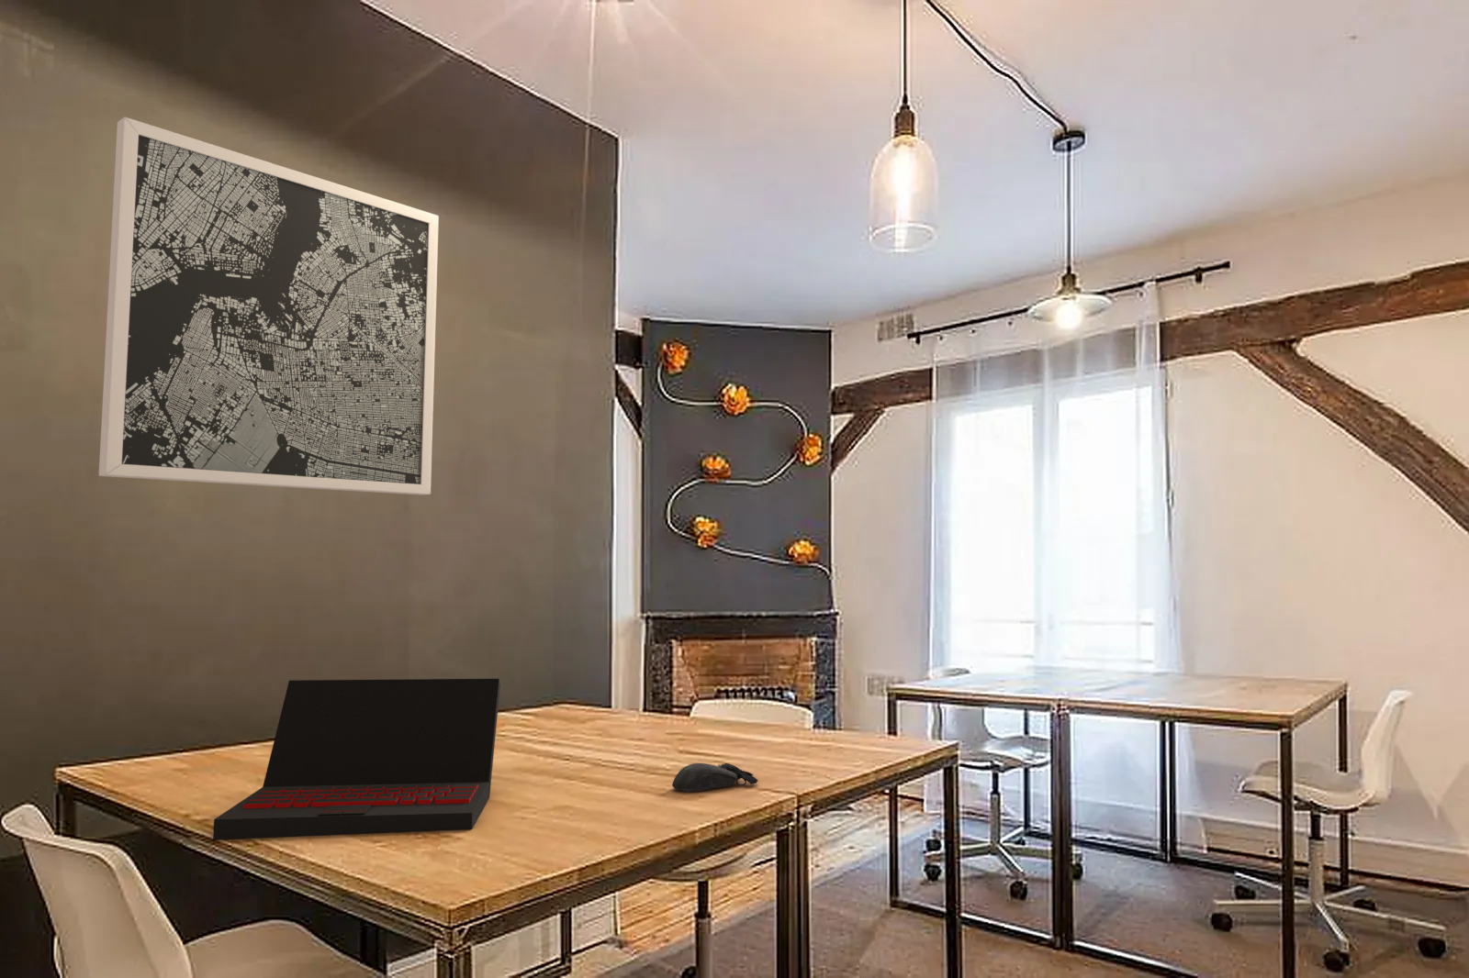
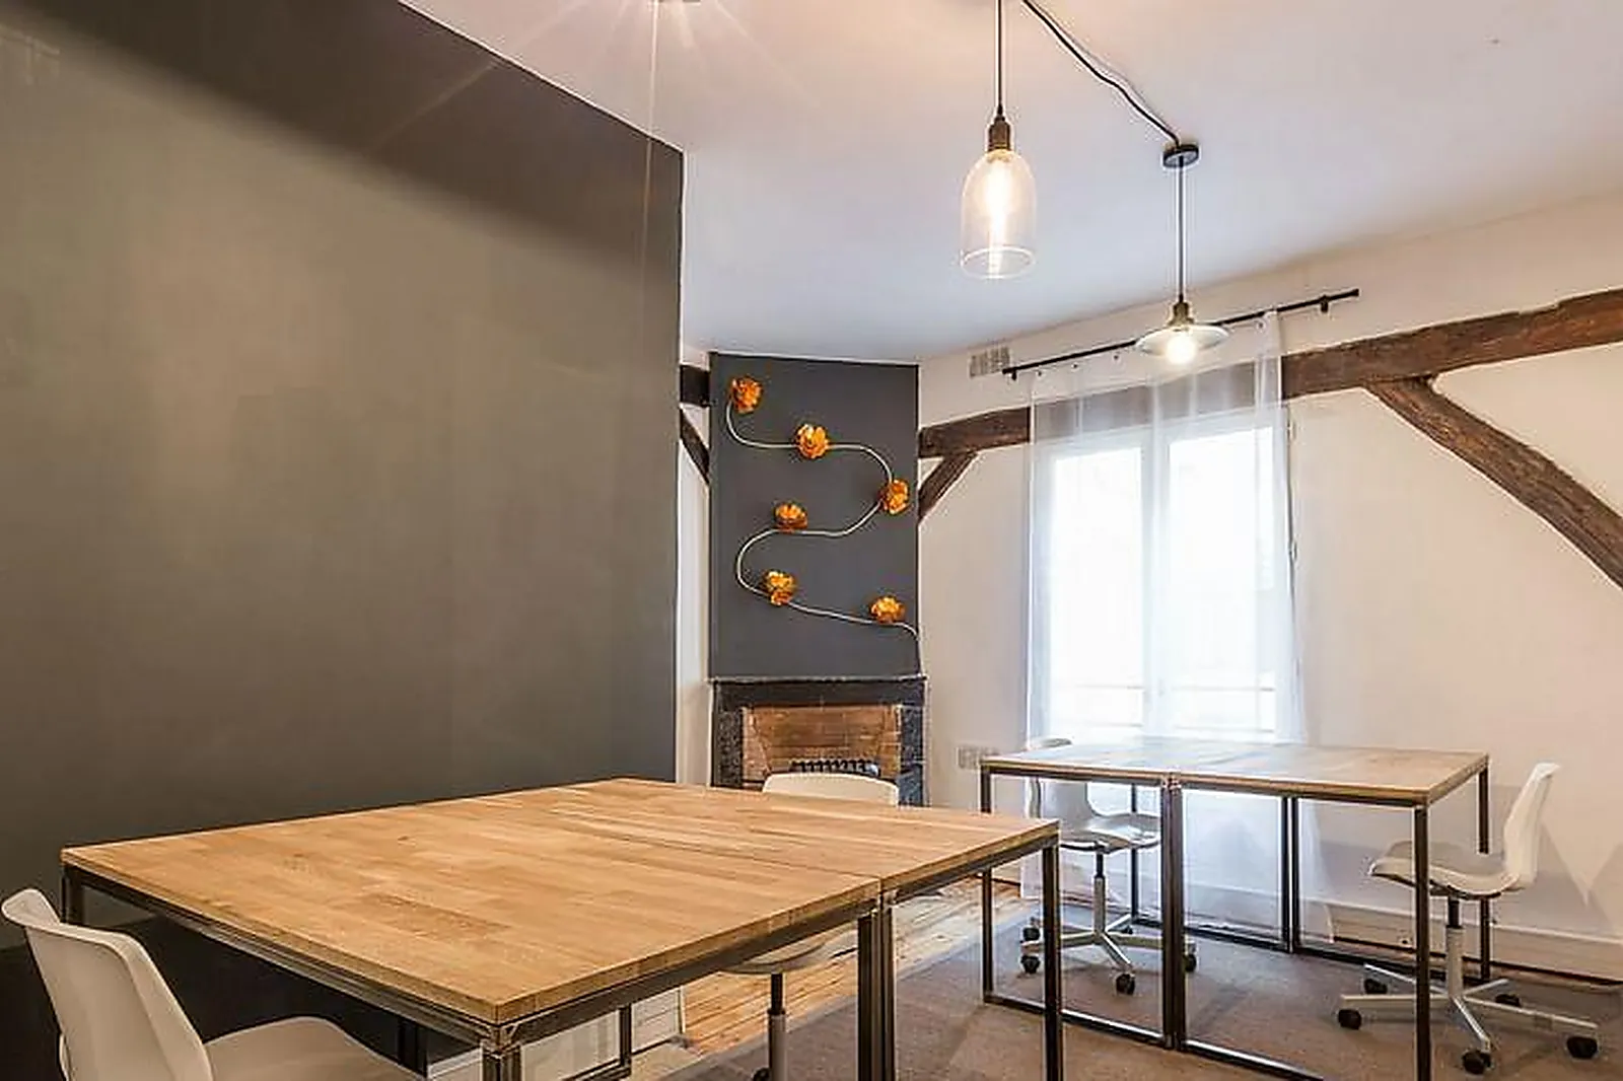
- wall art [98,117,440,496]
- computer mouse [671,762,759,792]
- laptop [212,678,501,840]
